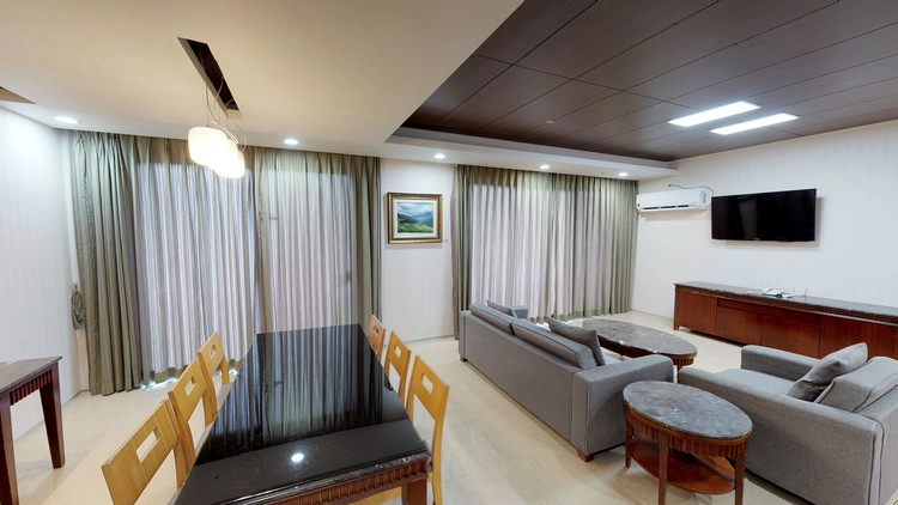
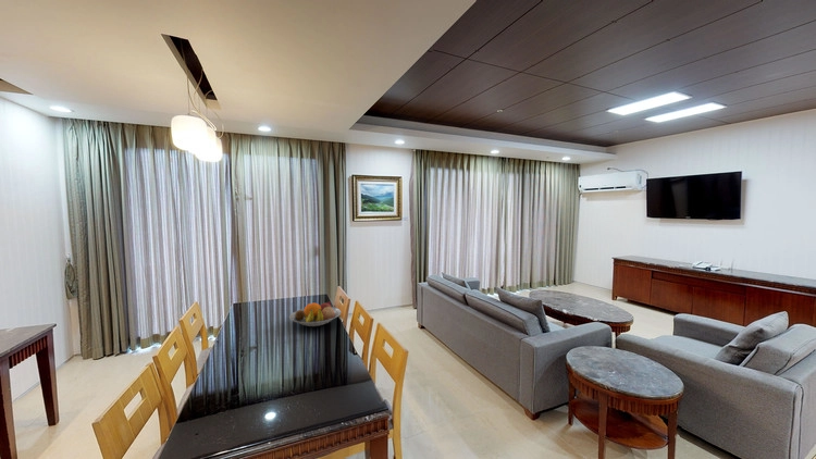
+ fruit bowl [288,300,342,327]
